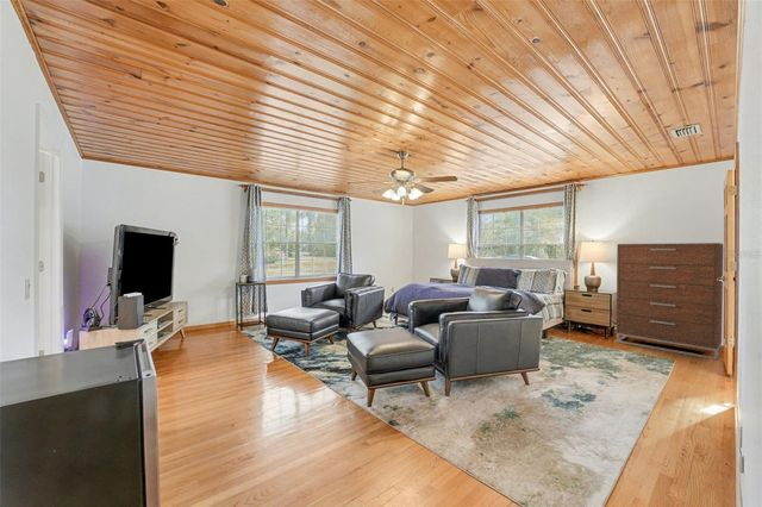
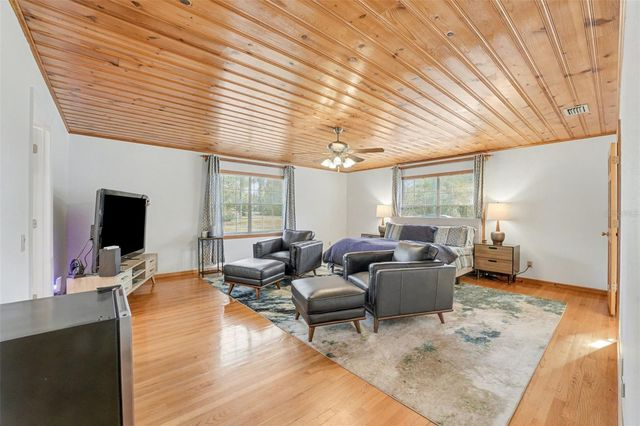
- dresser [616,242,724,361]
